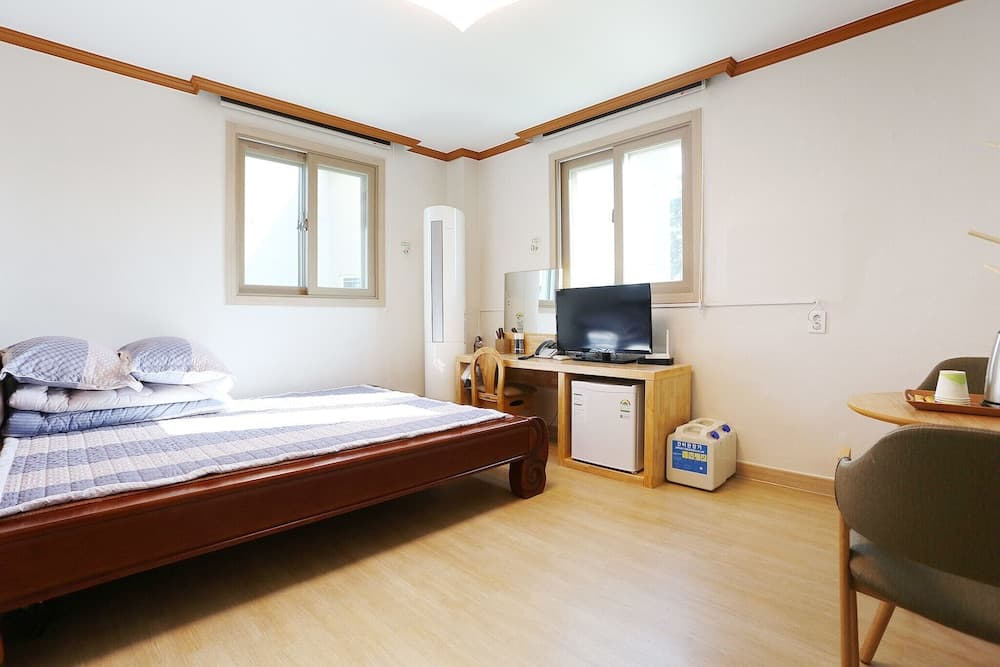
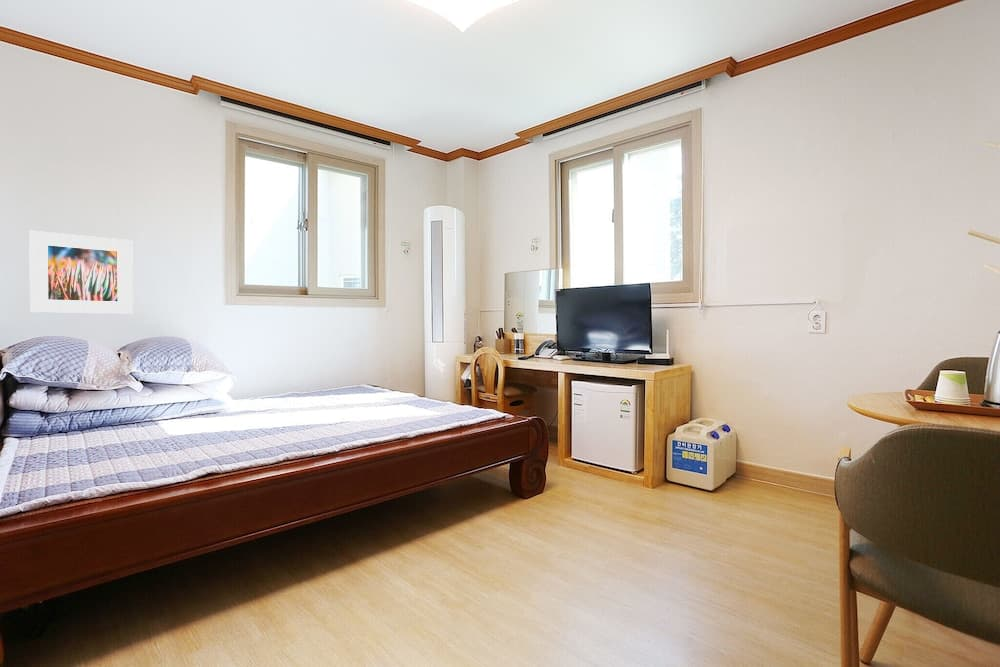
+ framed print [28,230,134,315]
